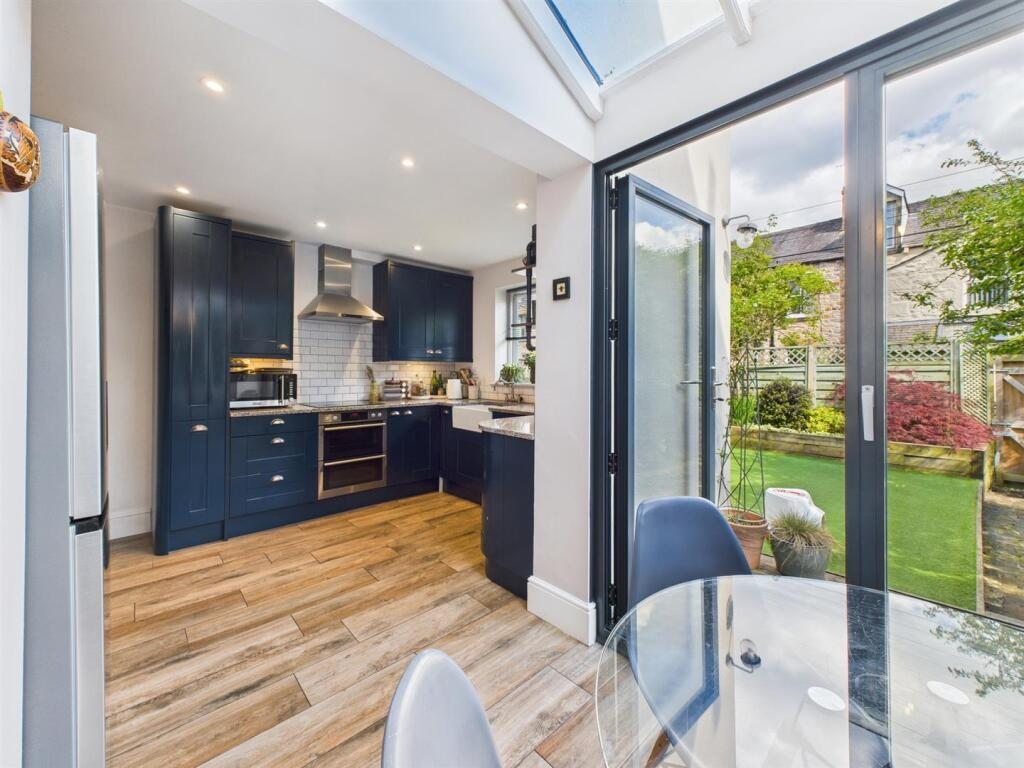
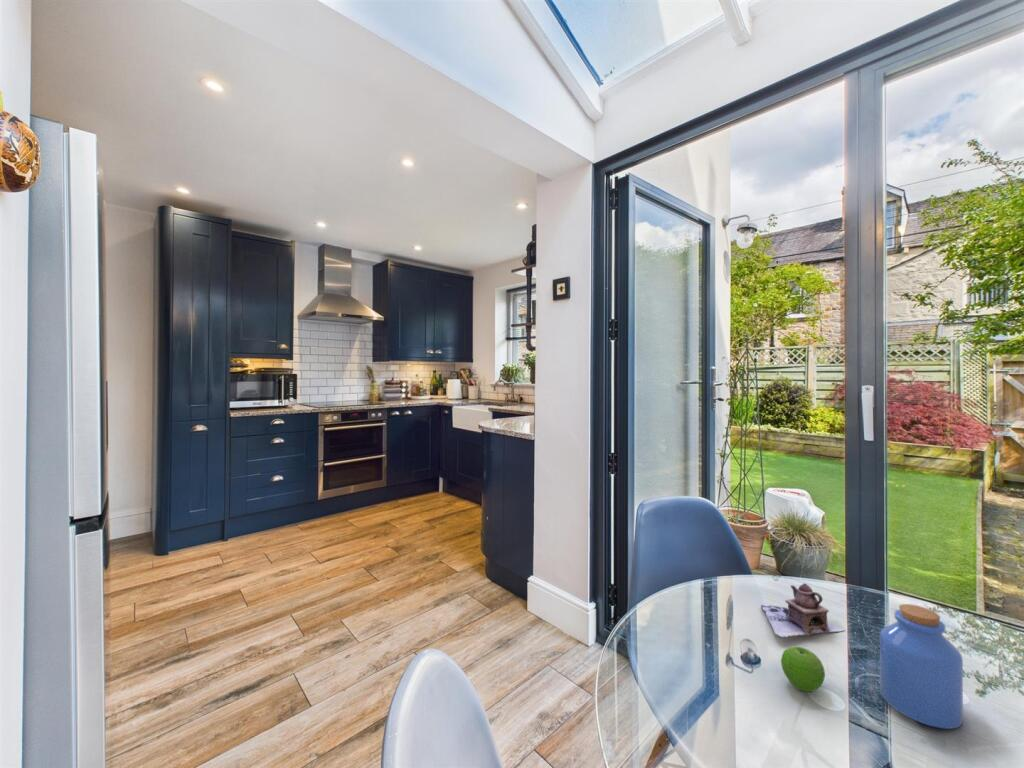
+ fruit [780,646,826,693]
+ jar [879,603,964,730]
+ teapot [760,582,845,639]
